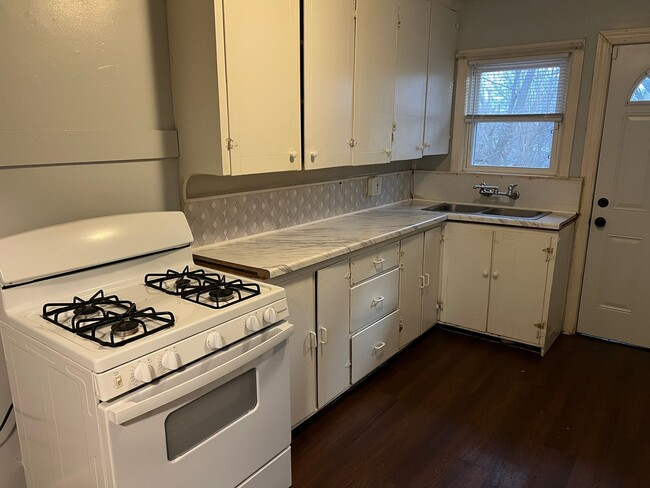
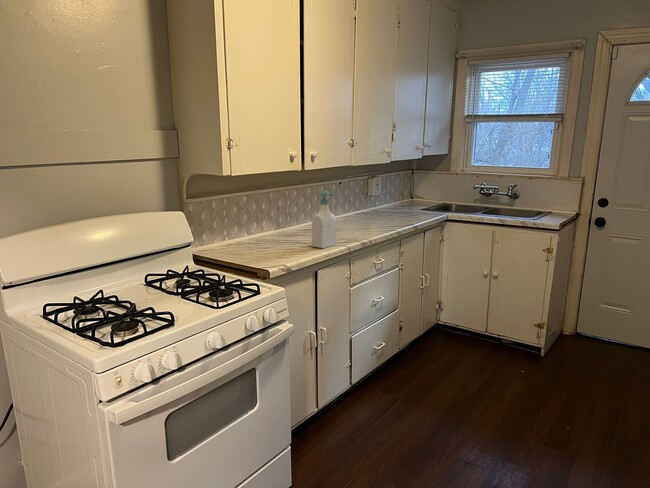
+ soap bottle [311,190,337,249]
